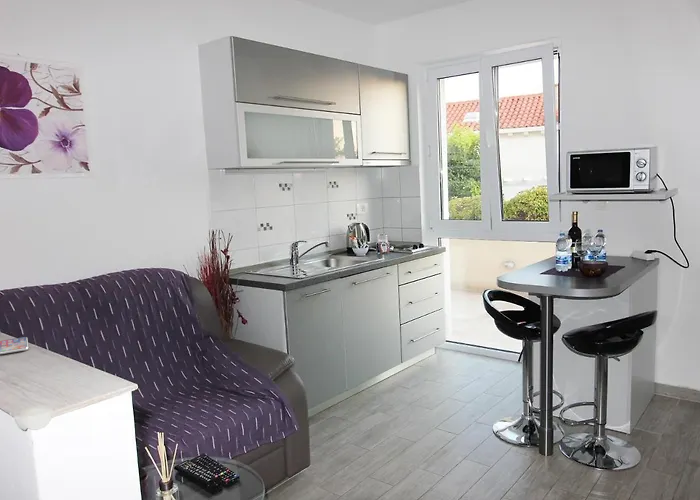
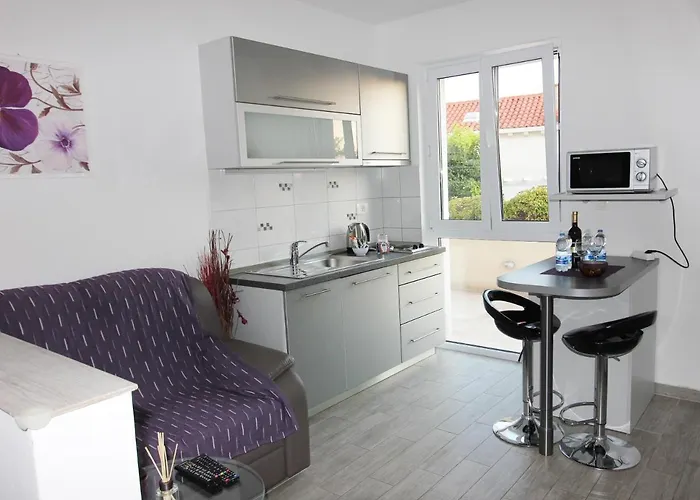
- smartphone [0,336,29,355]
